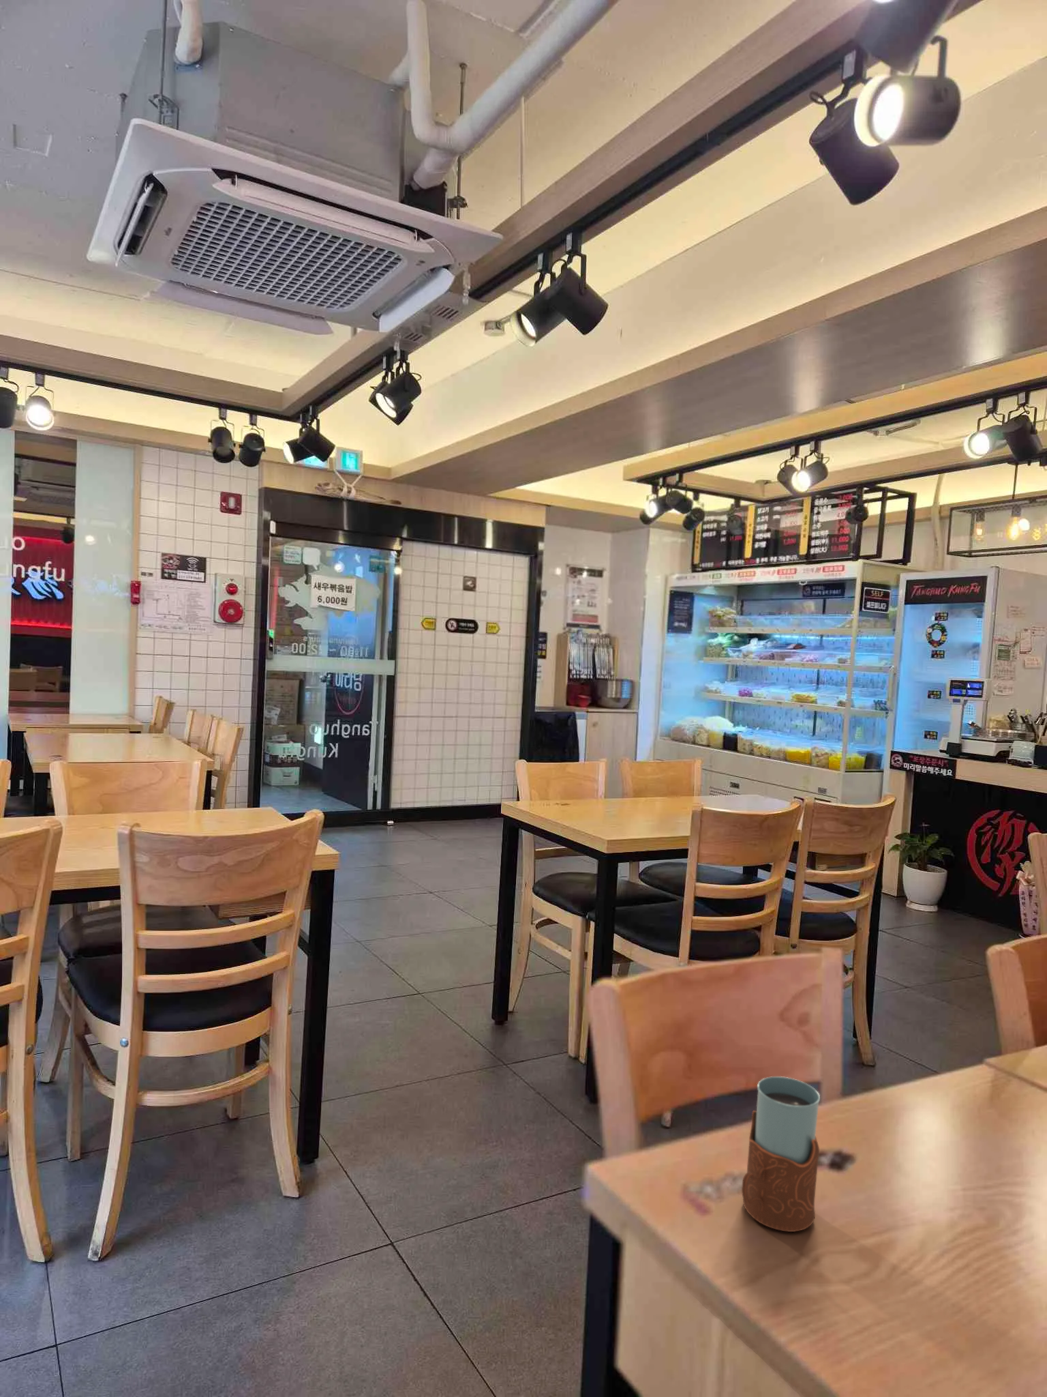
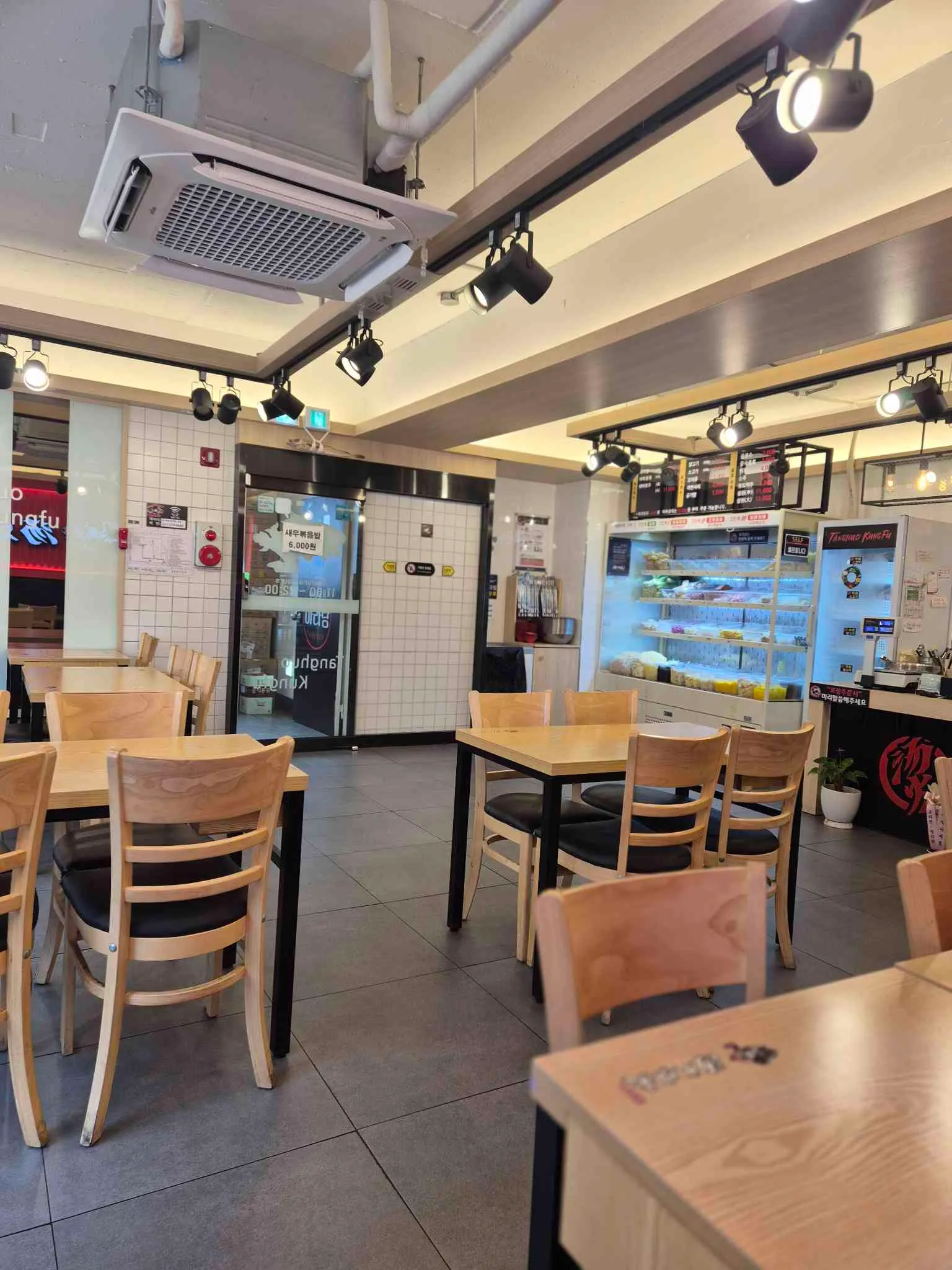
- drinking glass [741,1076,820,1233]
